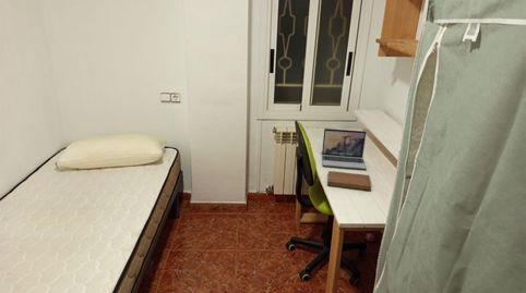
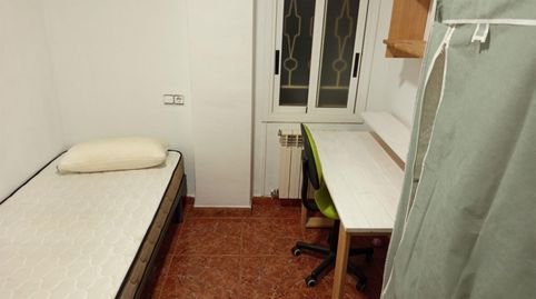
- notebook [326,170,372,192]
- laptop [321,127,368,170]
